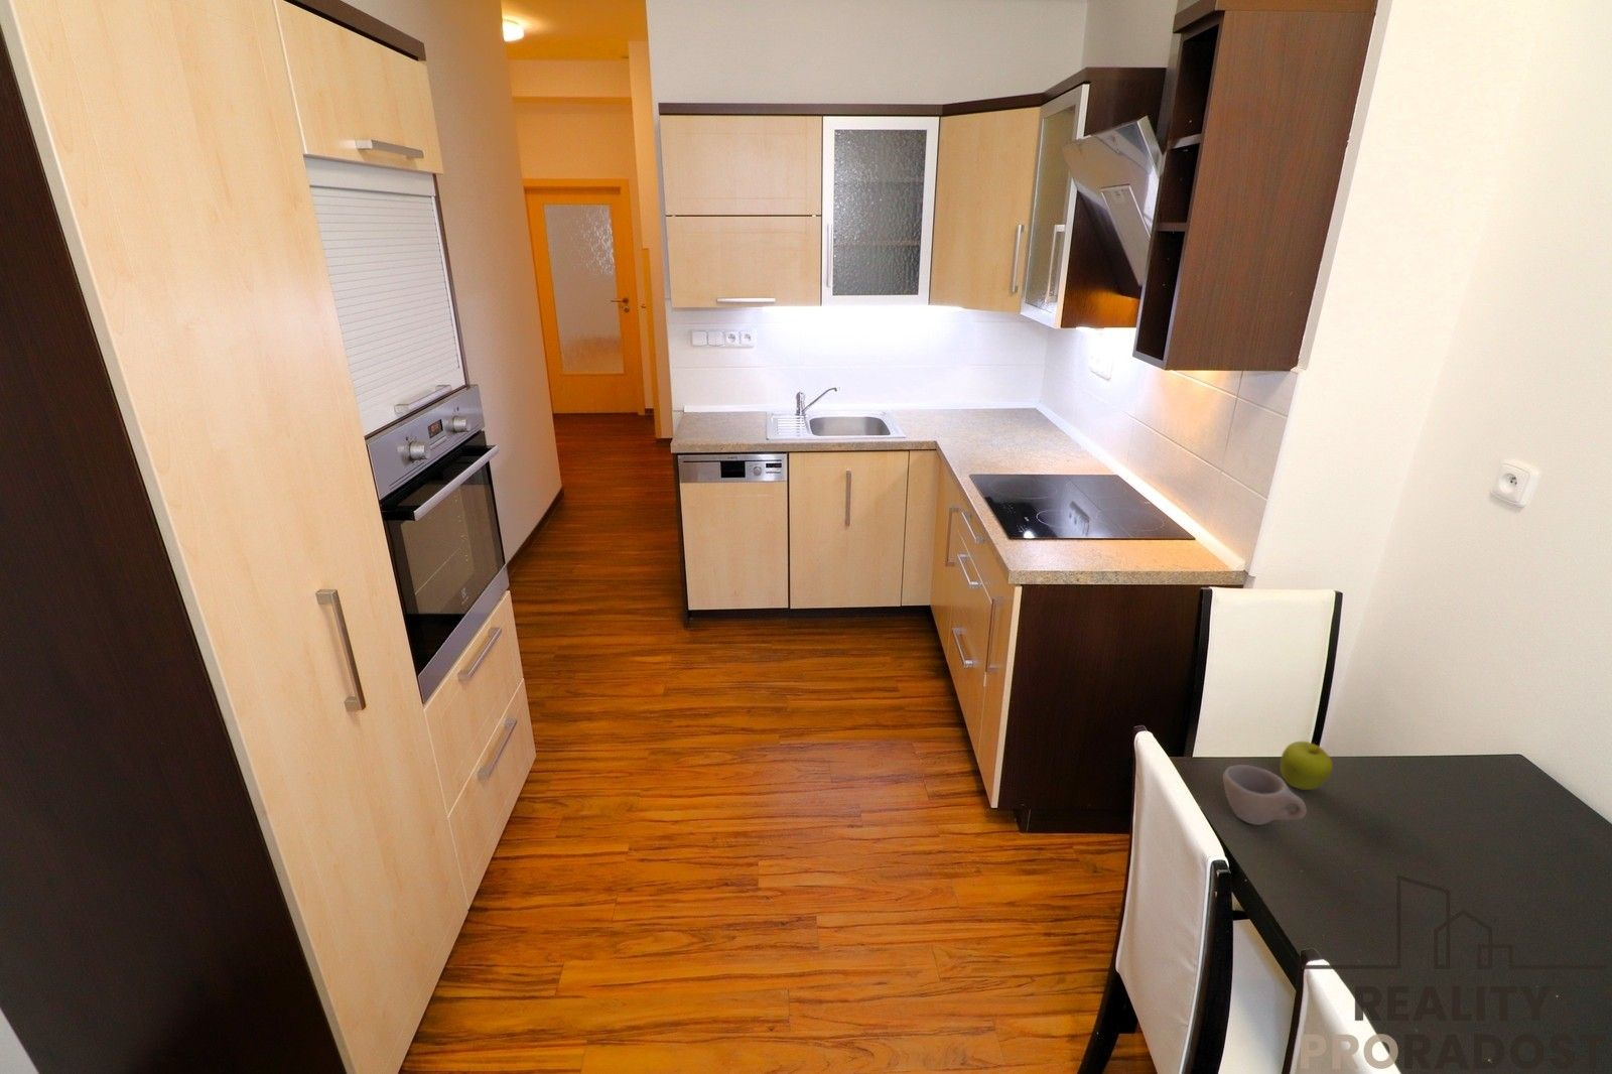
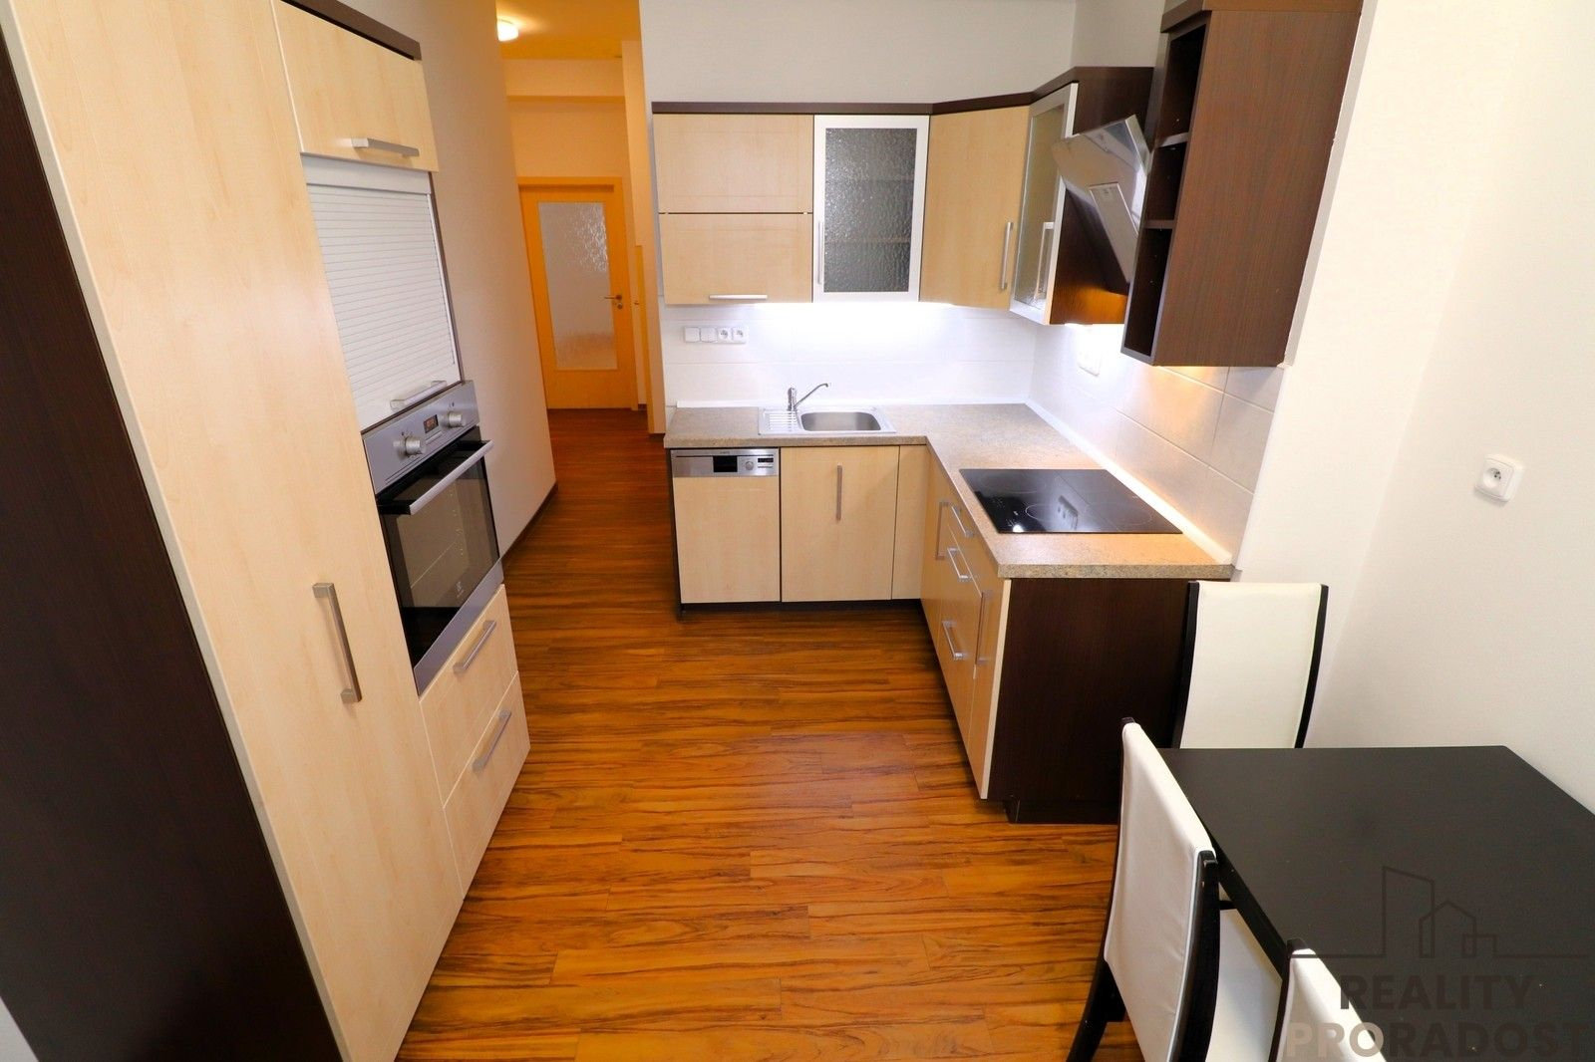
- fruit [1280,741,1334,791]
- cup [1222,764,1308,826]
